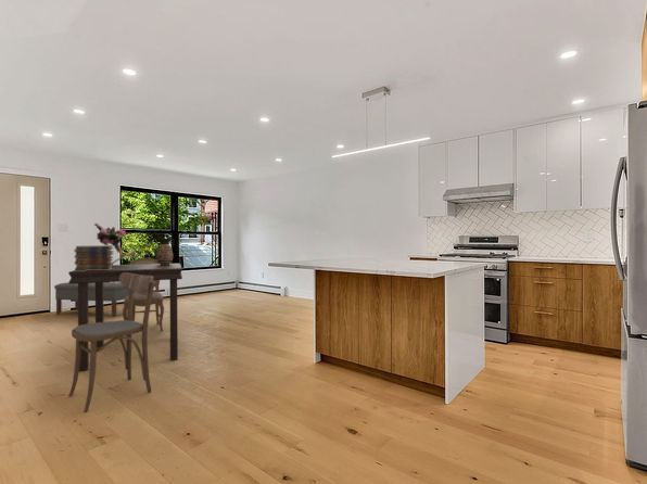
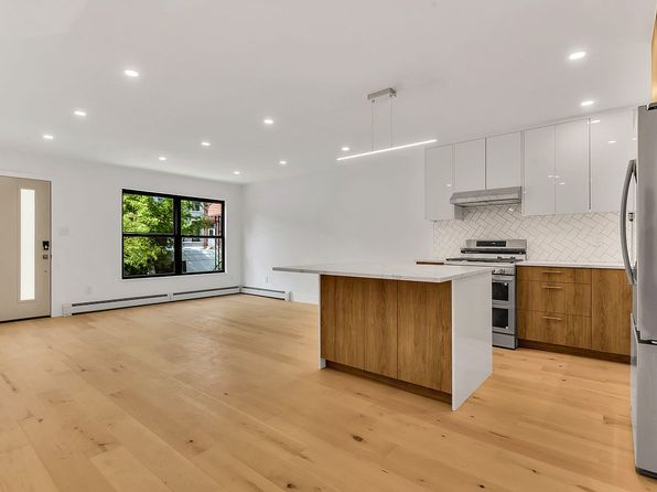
- dining chair [67,272,155,413]
- dining chair [122,257,165,332]
- book stack [74,244,115,271]
- dining table [67,263,183,372]
- bouquet [93,222,143,265]
- ceramic jug [155,237,176,265]
- bench [53,282,129,318]
